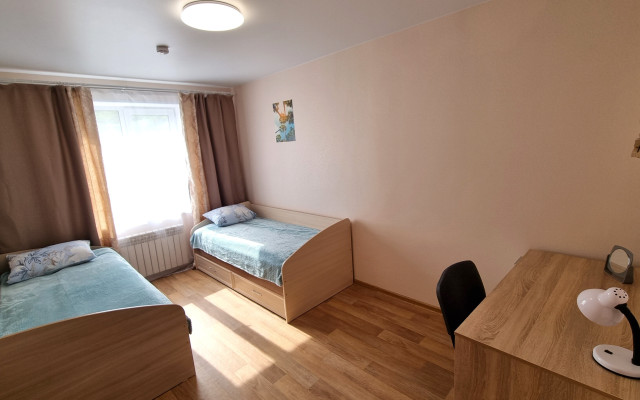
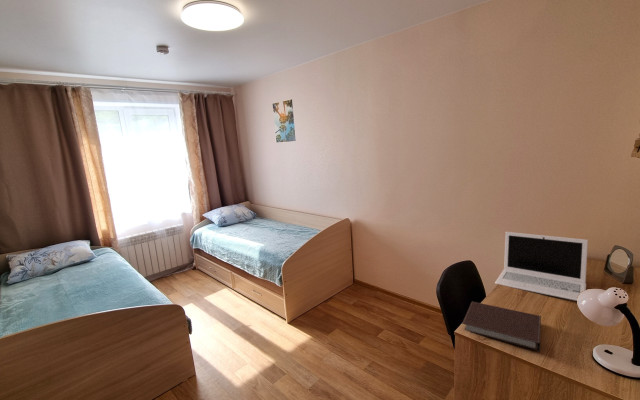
+ laptop [494,231,589,302]
+ notebook [461,301,542,352]
